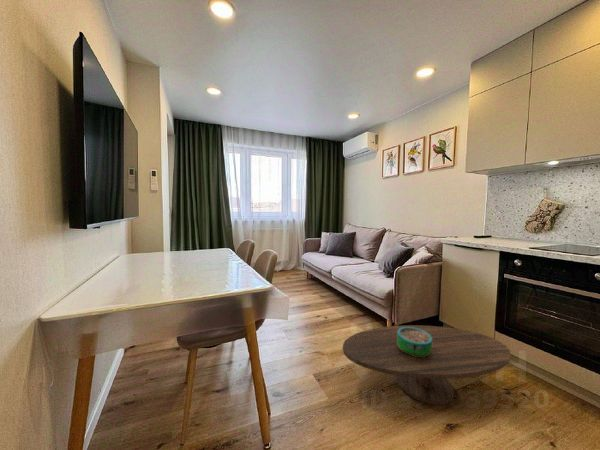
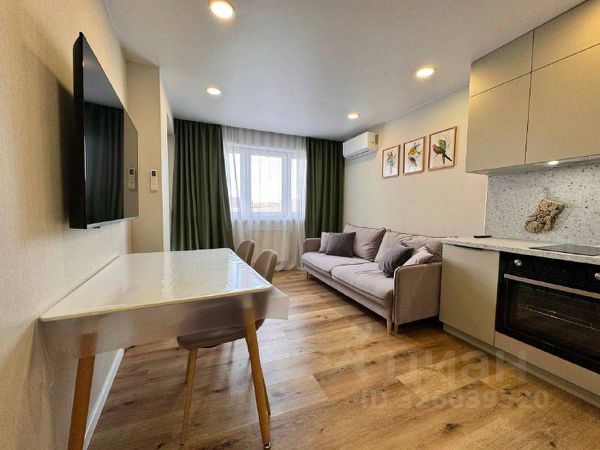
- decorative bowl [397,327,432,357]
- coffee table [342,324,512,406]
